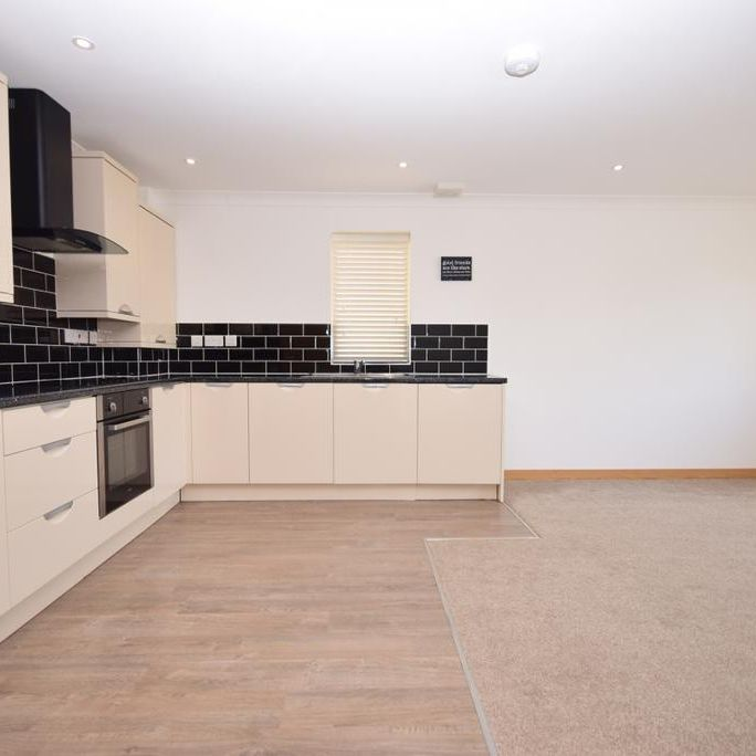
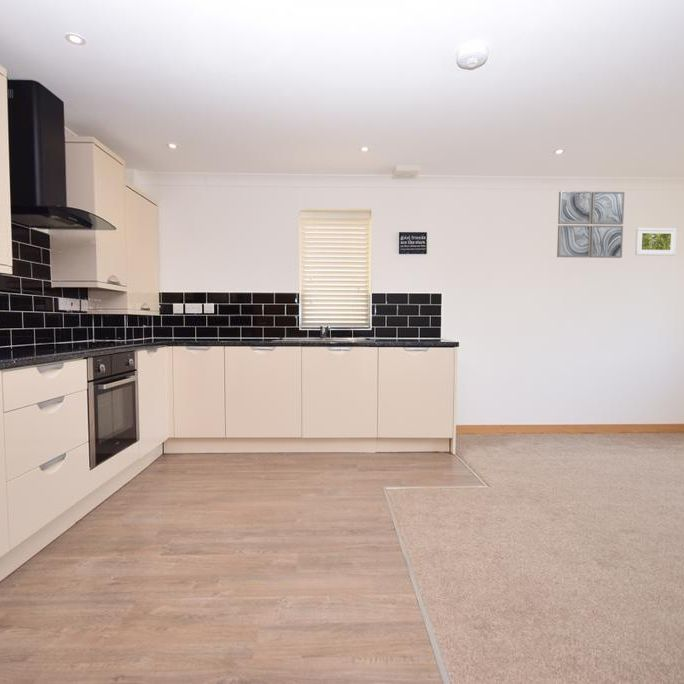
+ wall art [556,190,625,259]
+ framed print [634,227,678,256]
